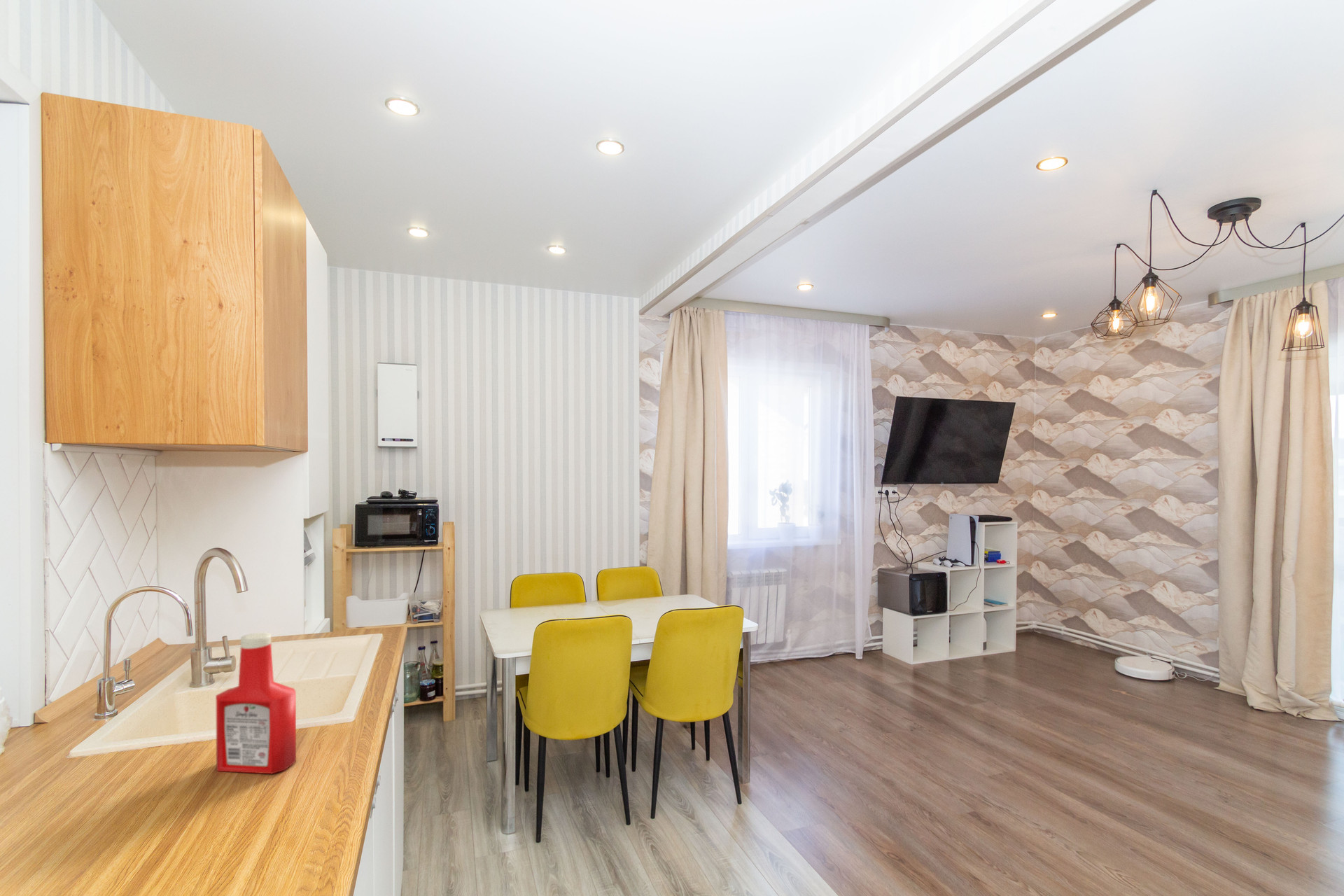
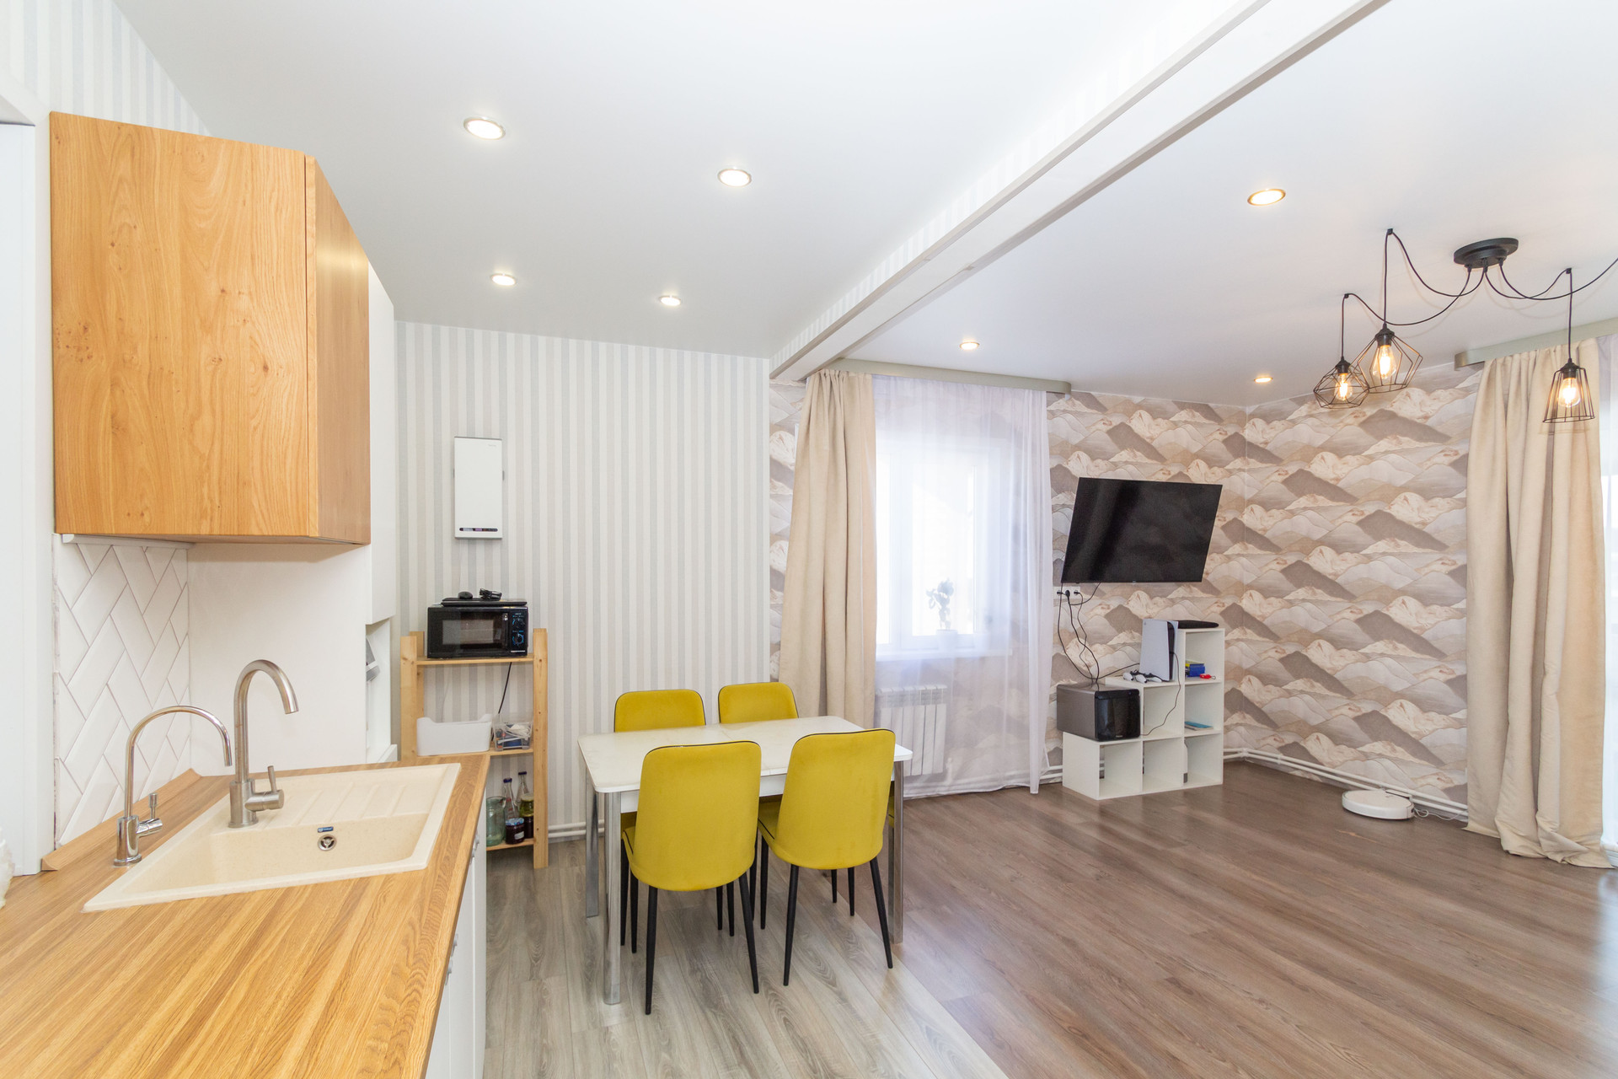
- soap bottle [215,632,297,774]
